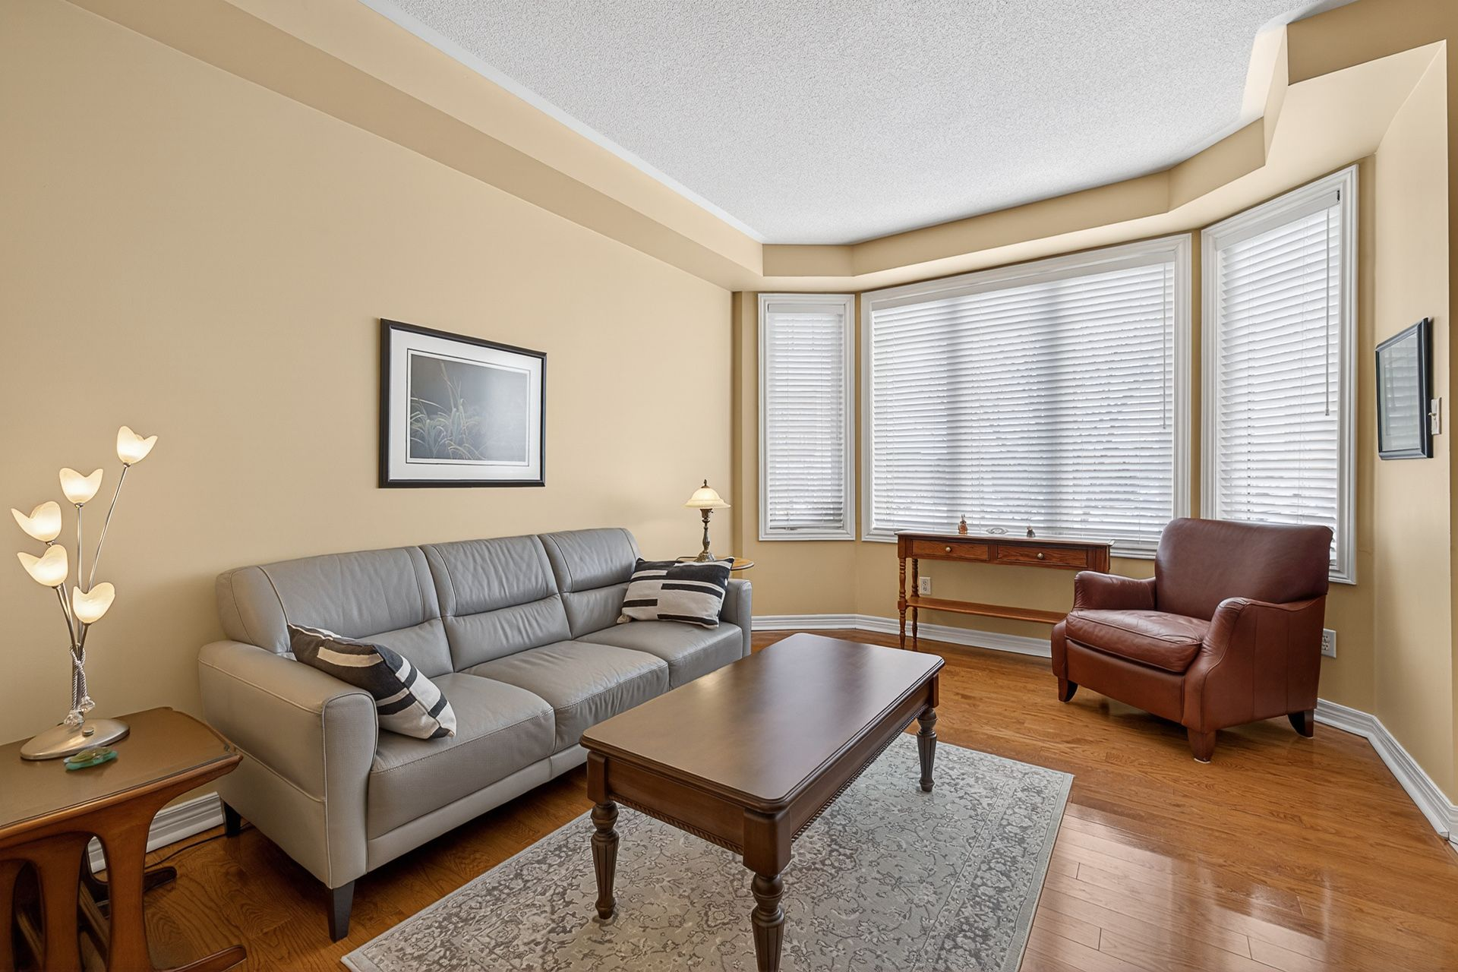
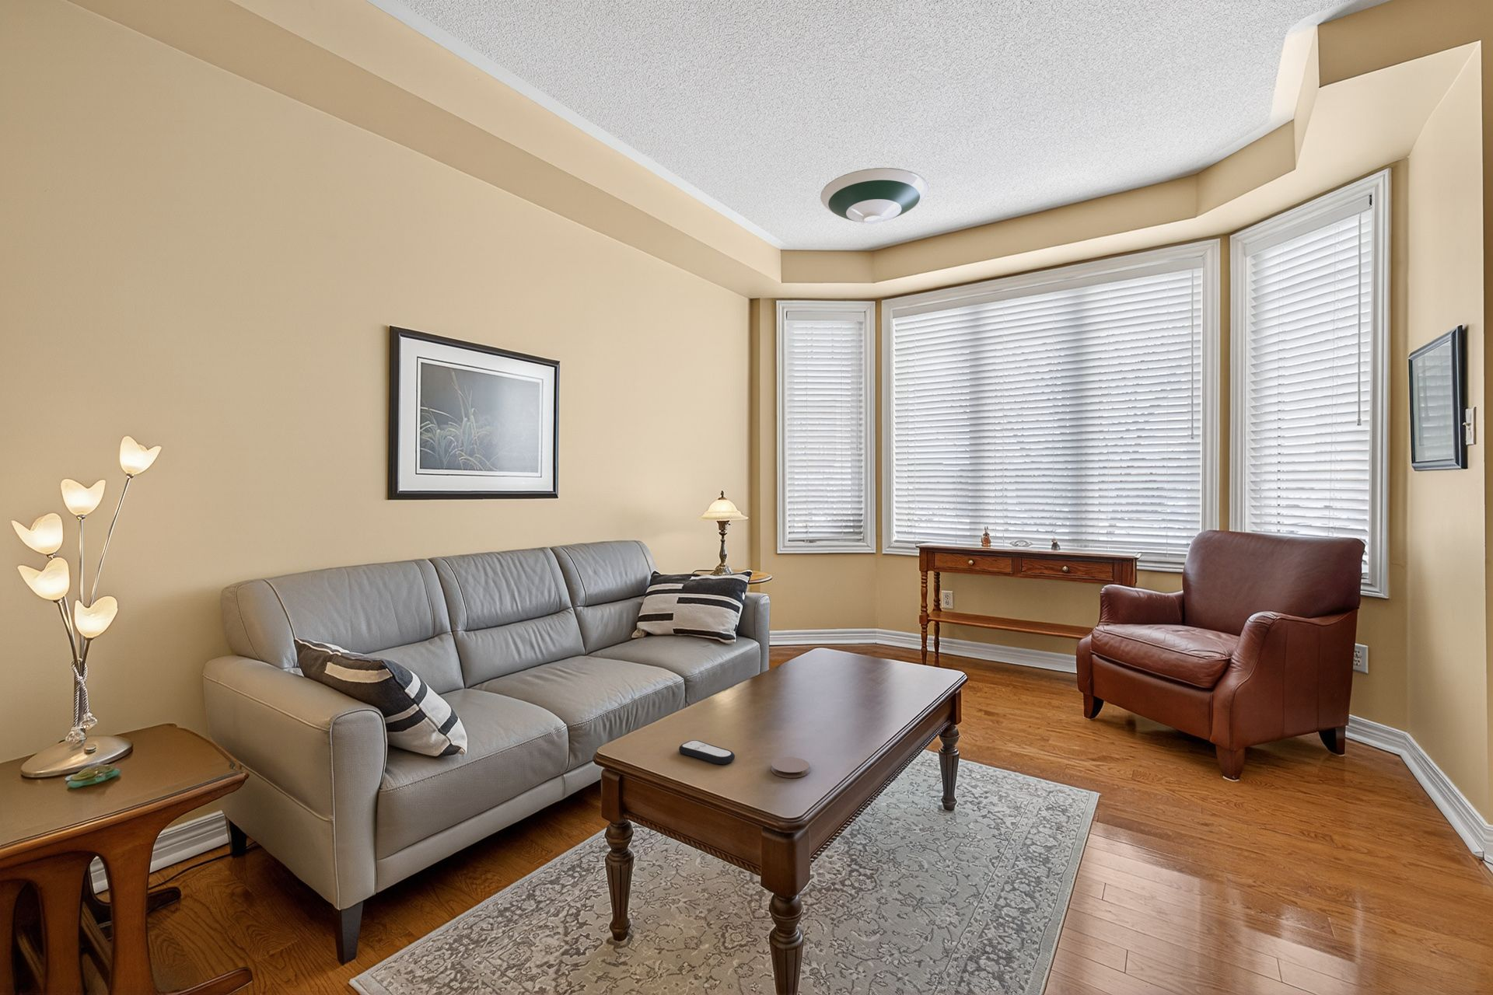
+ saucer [820,168,930,224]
+ remote control [678,740,735,765]
+ coaster [771,756,810,778]
